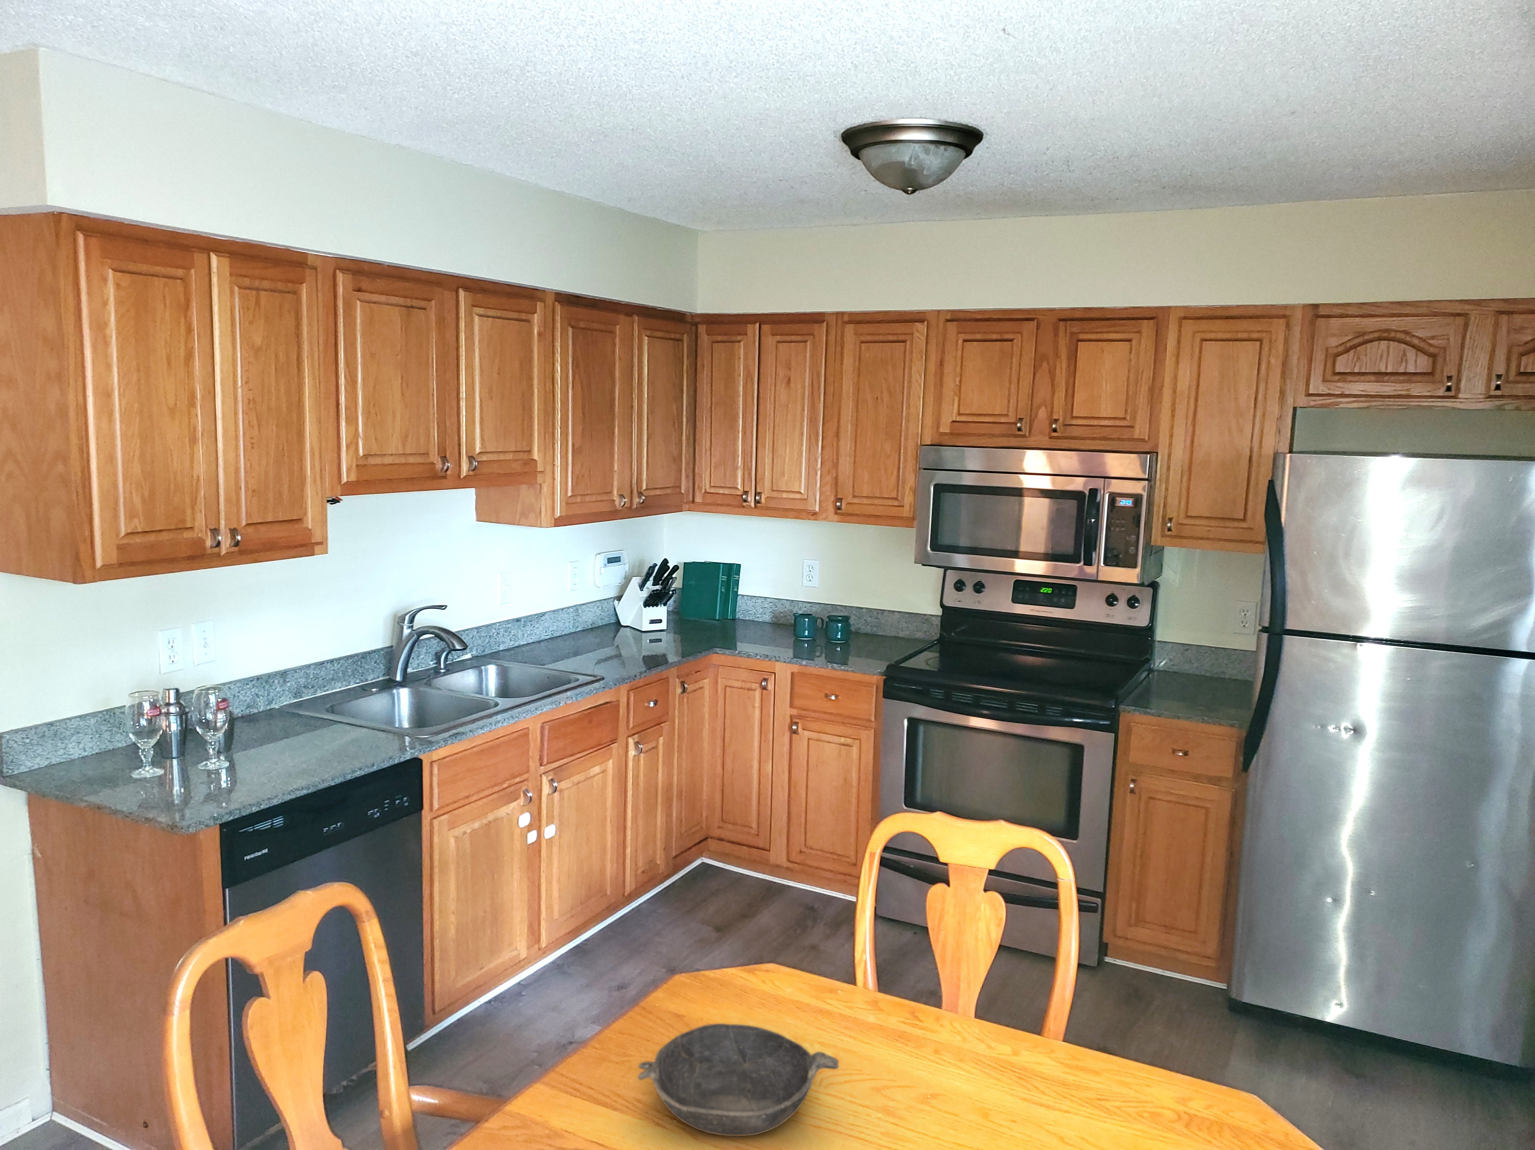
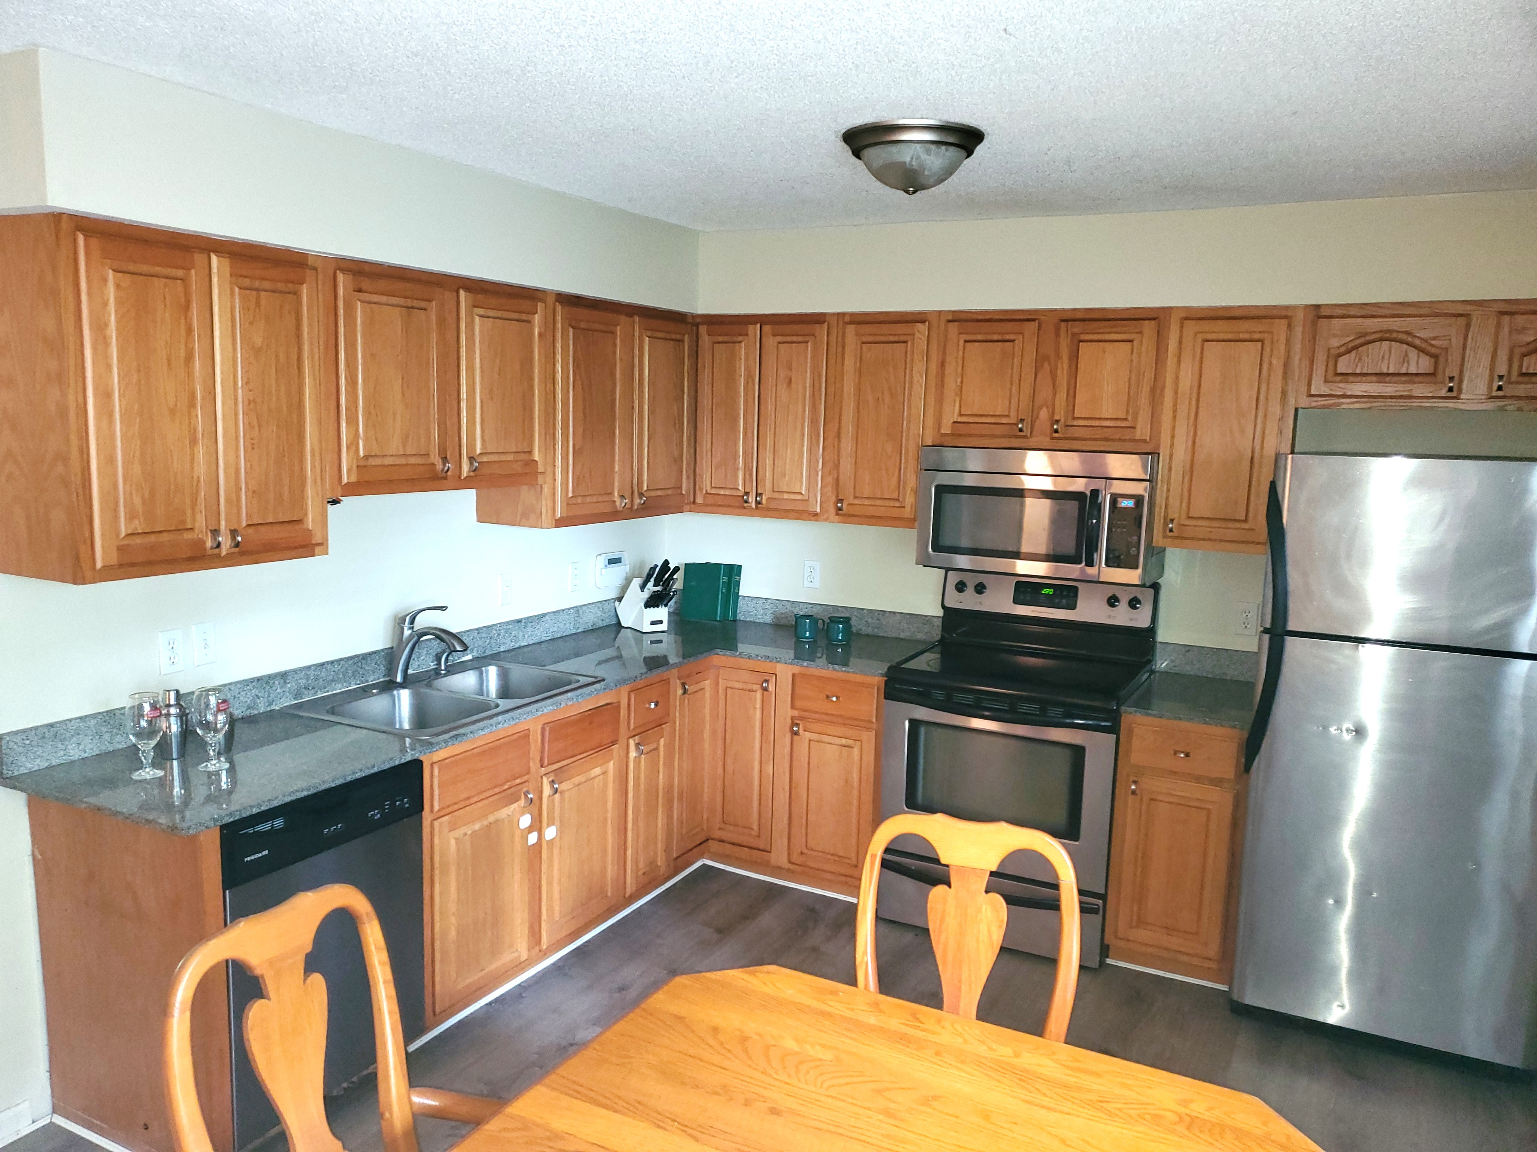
- bowl [638,1023,840,1137]
